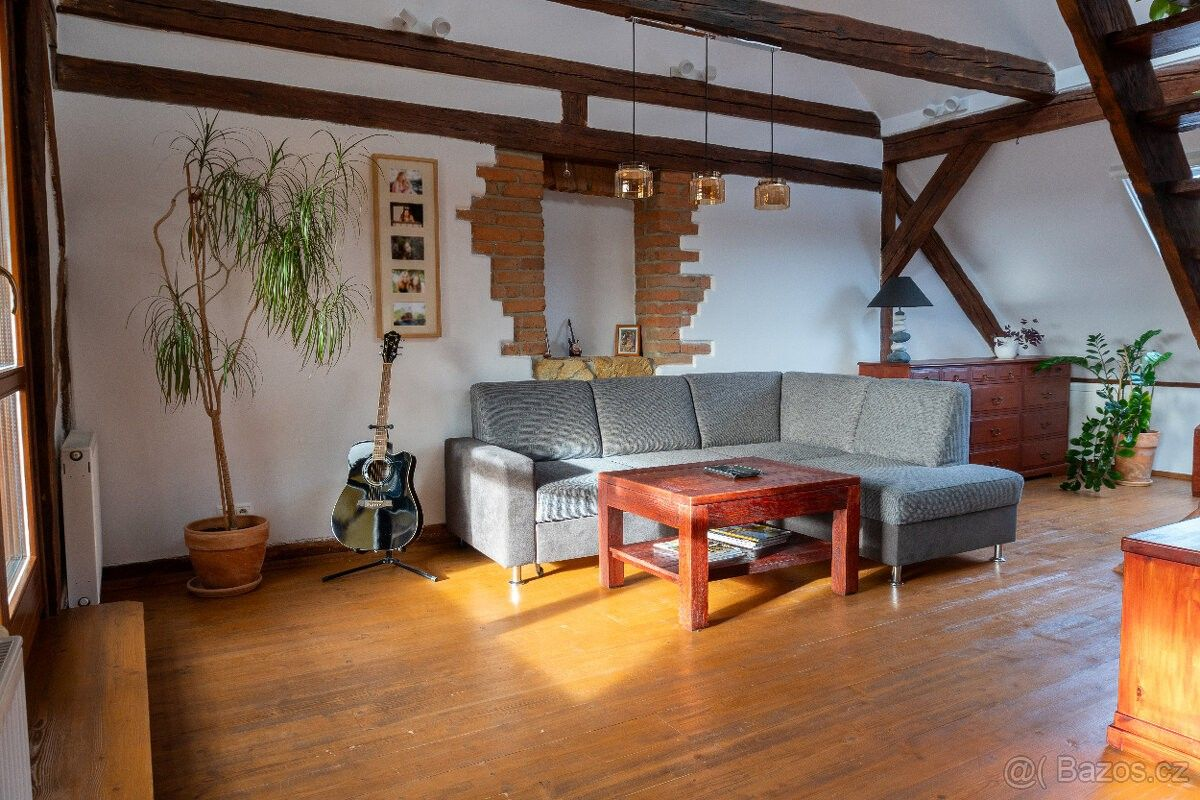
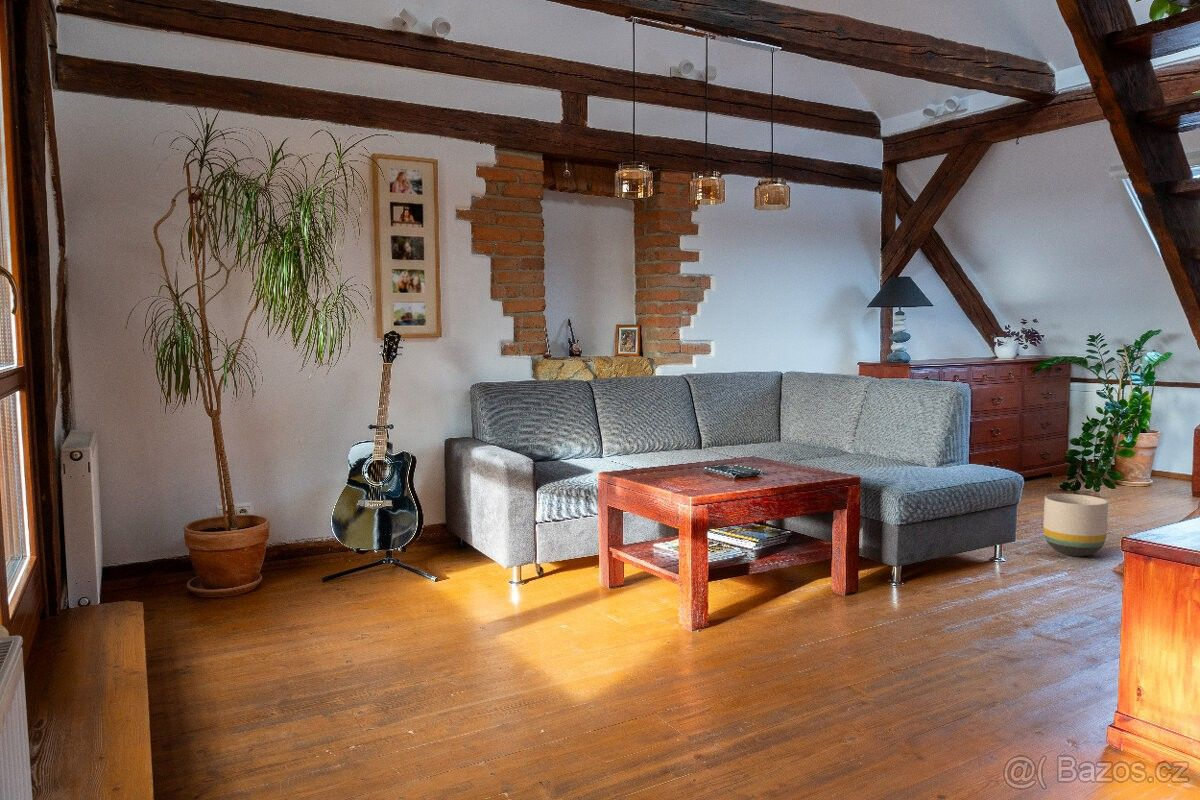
+ planter [1042,493,1109,557]
